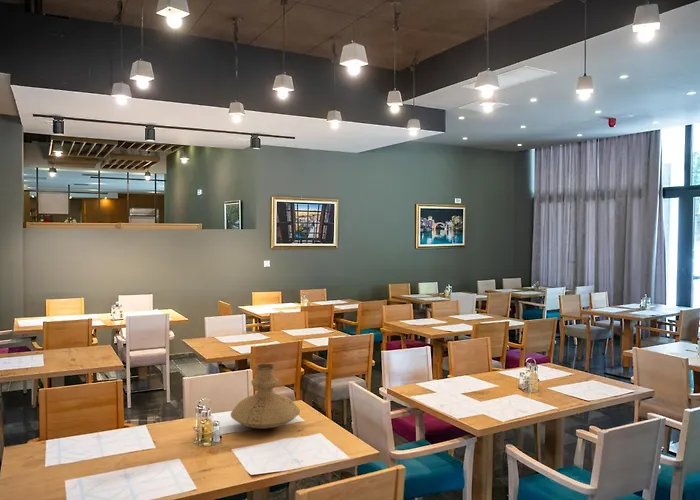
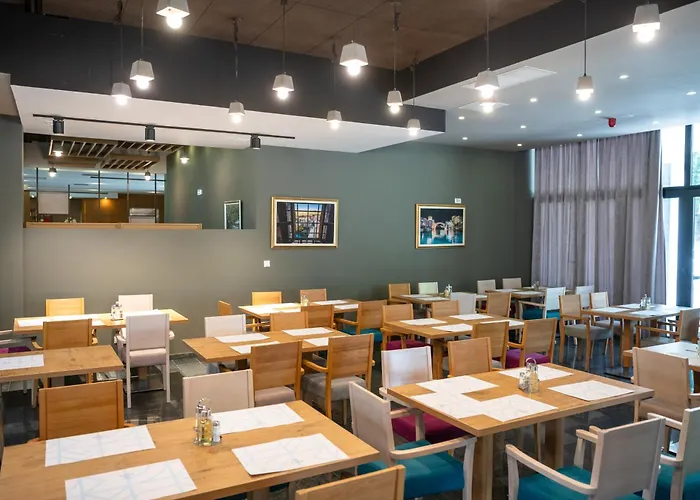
- vase [230,363,301,430]
